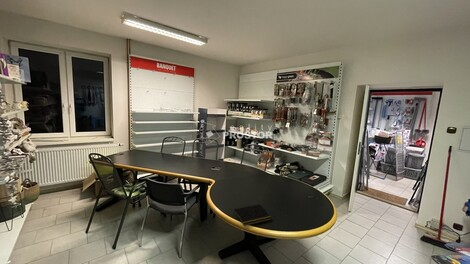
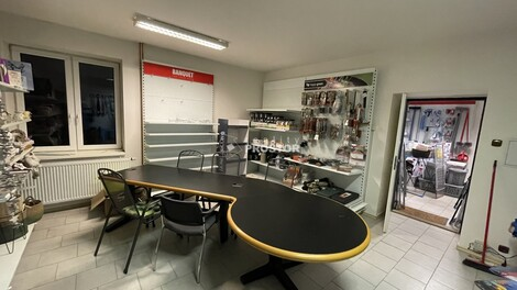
- notepad [232,203,272,227]
